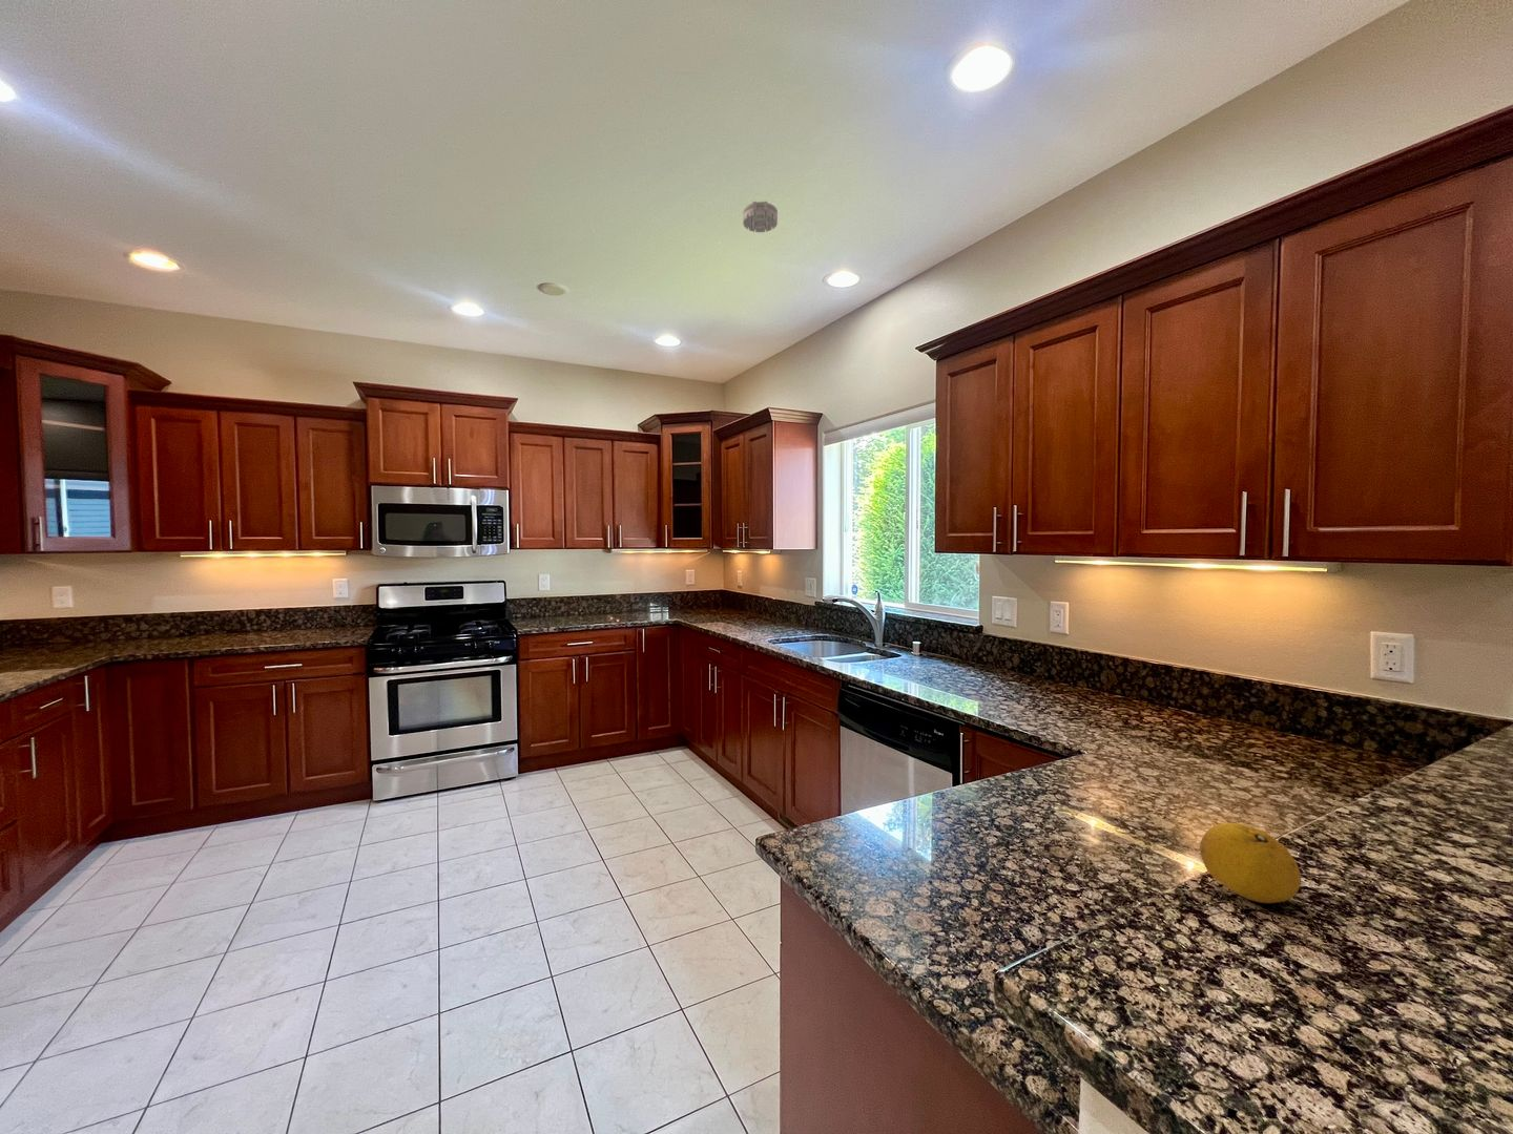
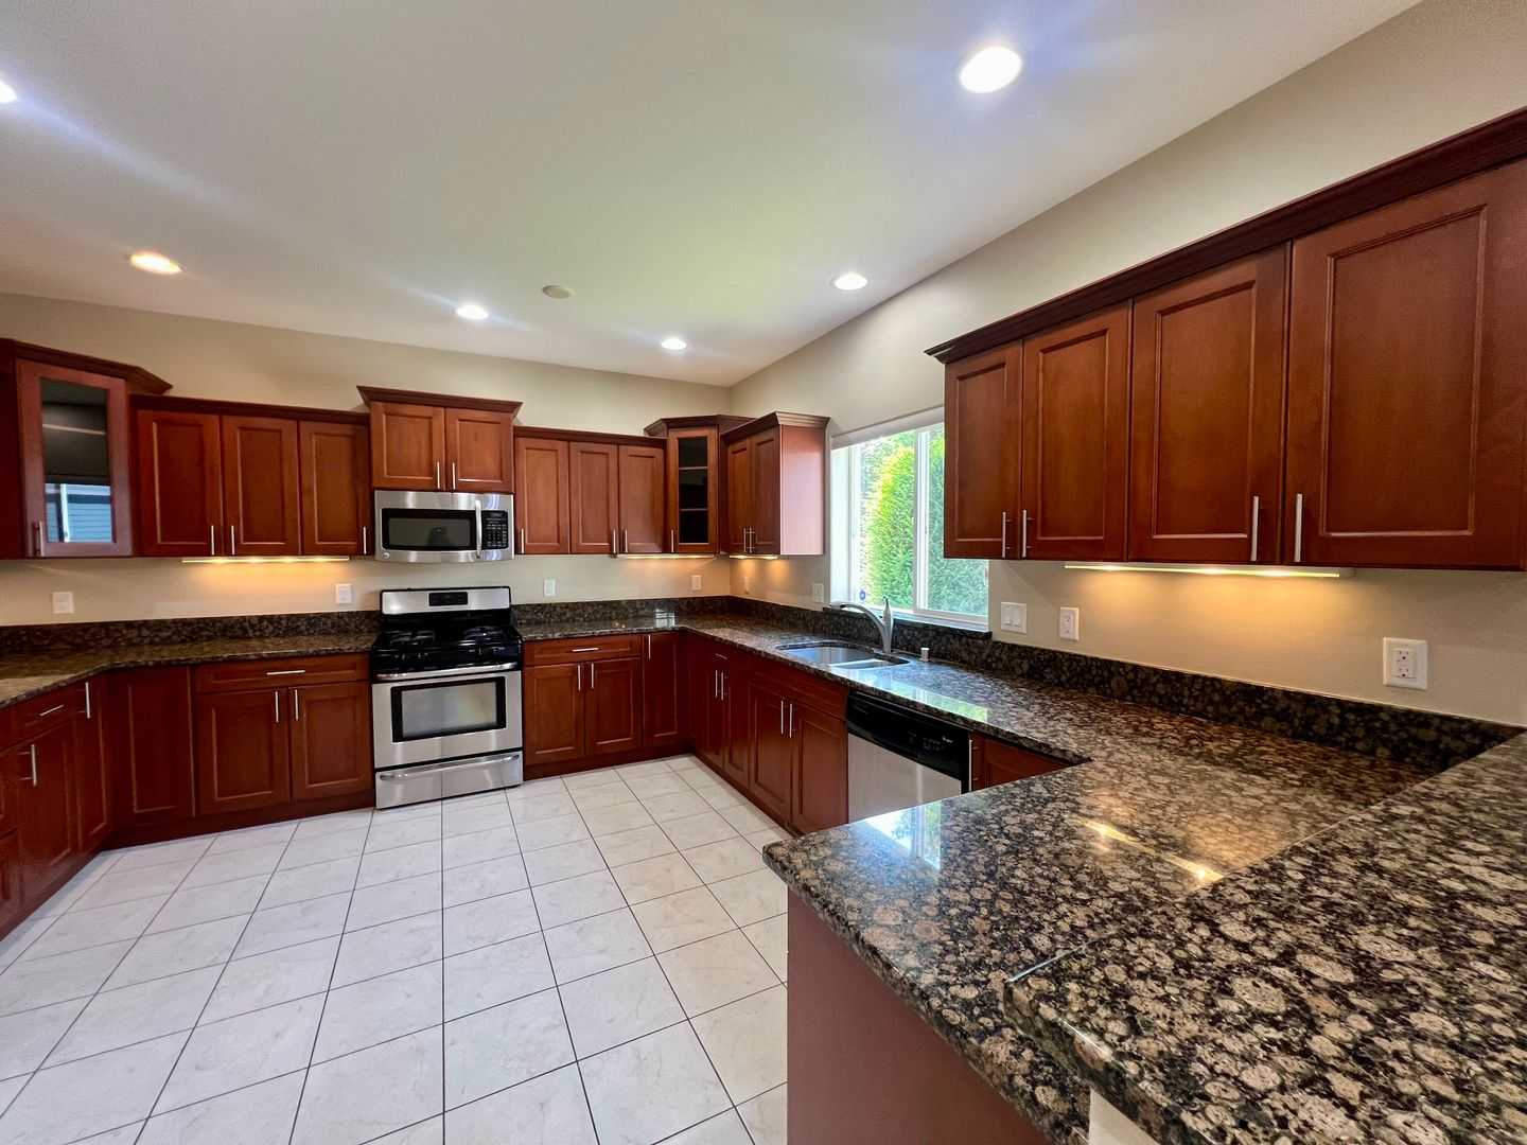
- fruit [1198,822,1302,904]
- smoke detector [742,200,779,233]
